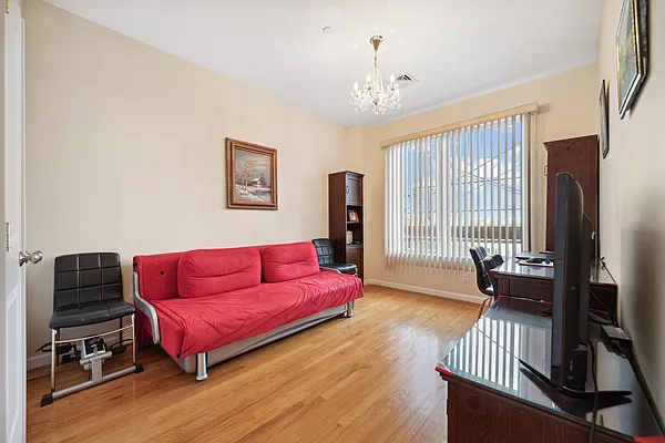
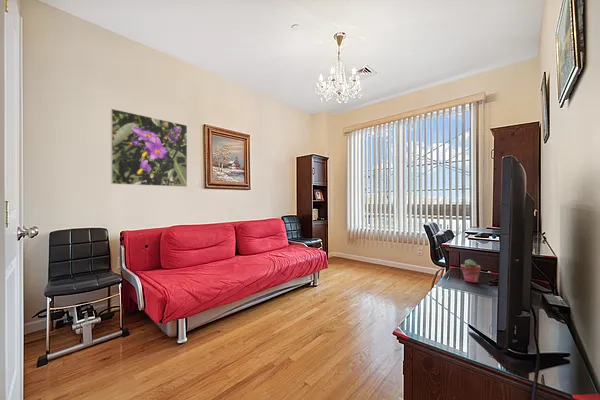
+ potted succulent [460,258,482,284]
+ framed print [110,108,188,188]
